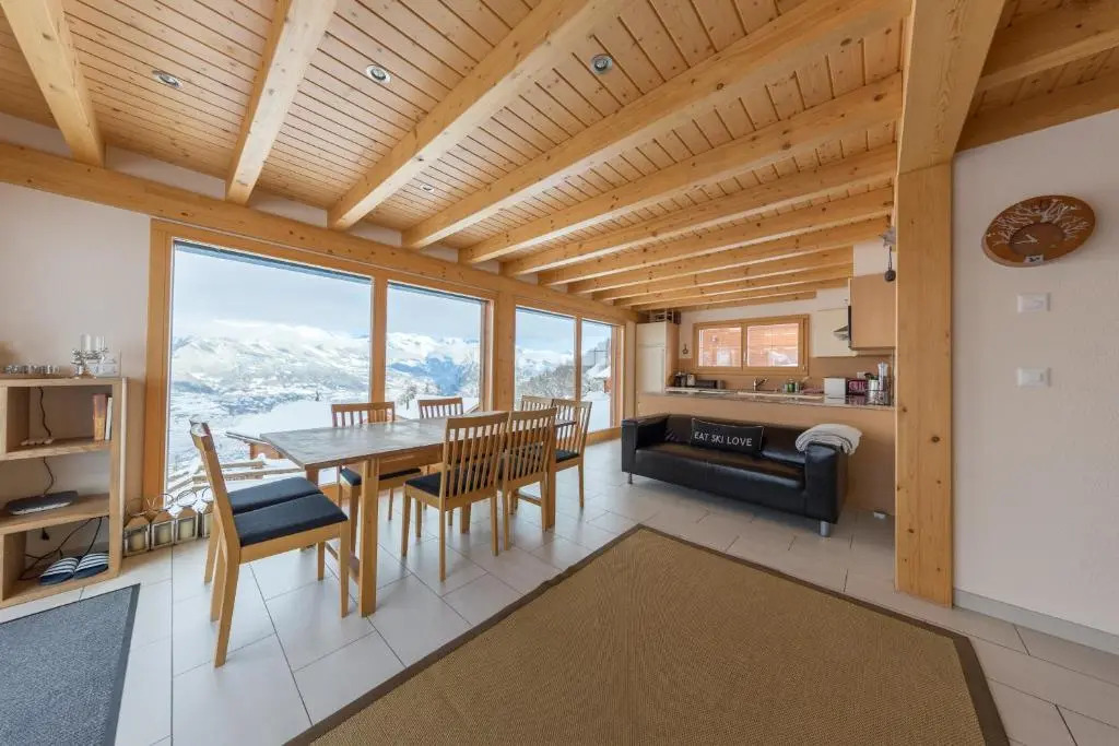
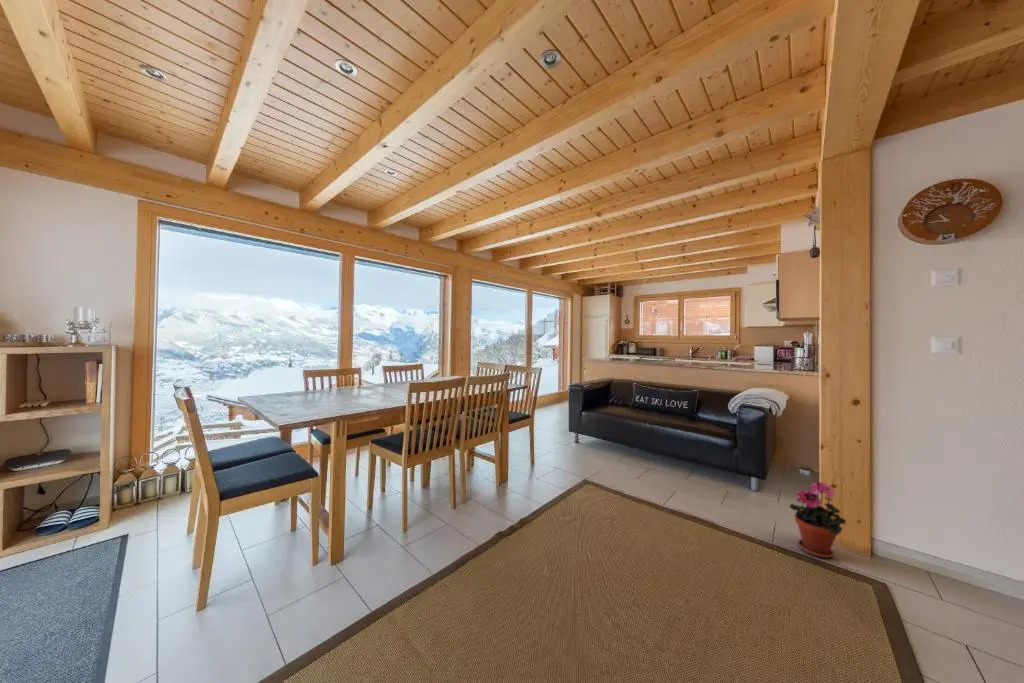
+ potted plant [788,481,847,559]
